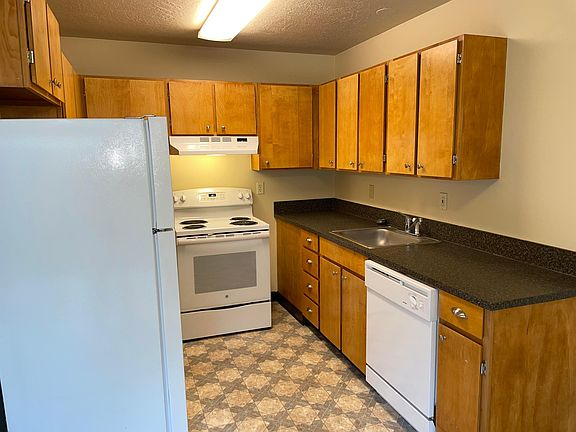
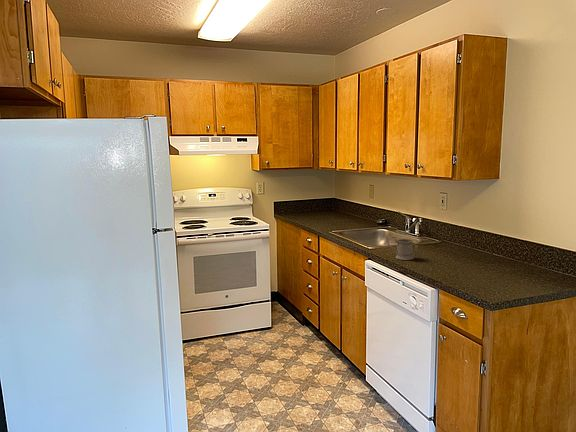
+ mug [386,235,415,261]
